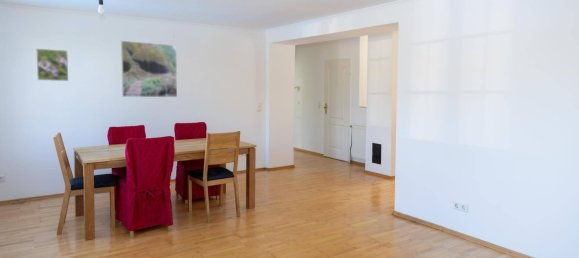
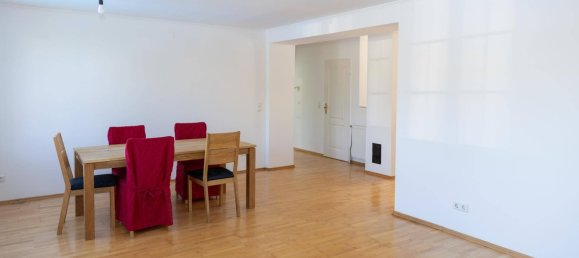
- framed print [120,40,178,98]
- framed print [35,48,69,82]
